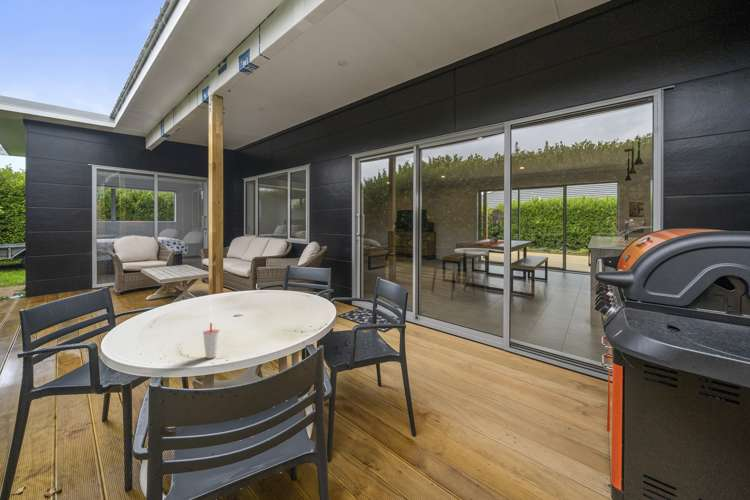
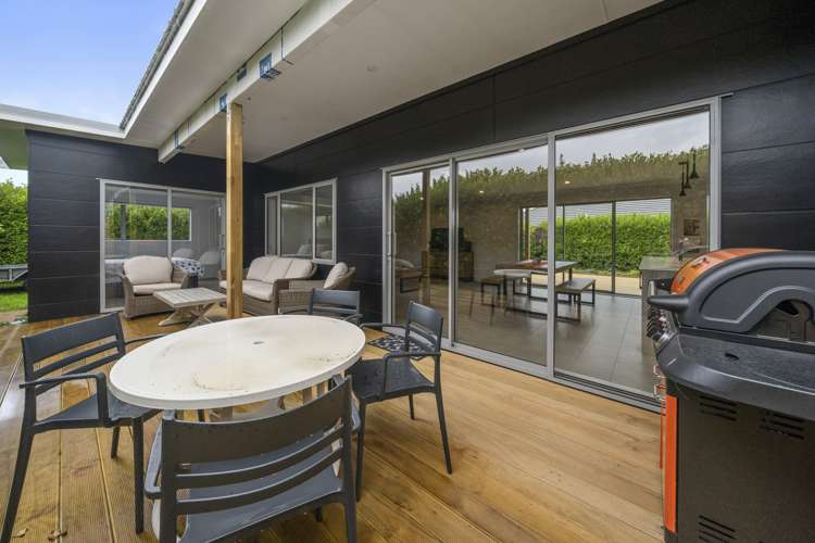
- cup [202,322,221,359]
